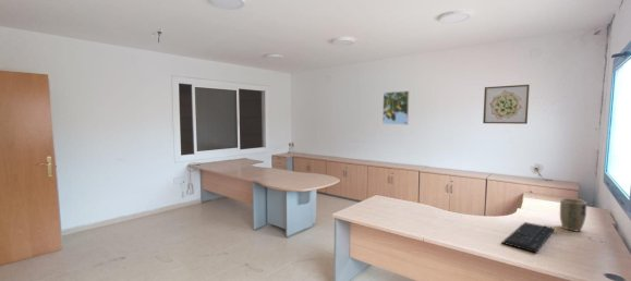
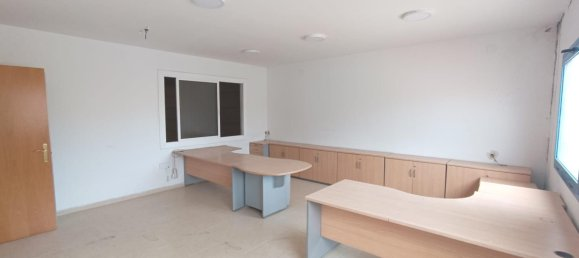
- wall art [482,84,531,125]
- plant pot [559,197,587,232]
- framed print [381,90,410,125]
- keyboard [501,221,556,254]
